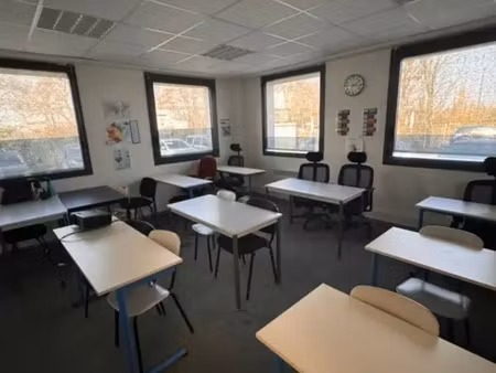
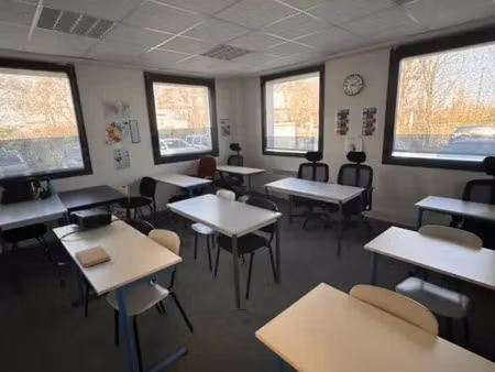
+ notebook [74,244,112,269]
